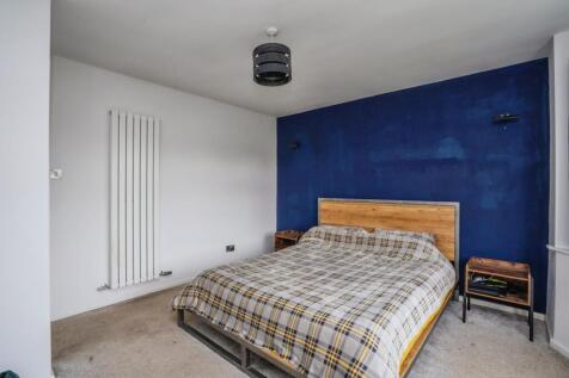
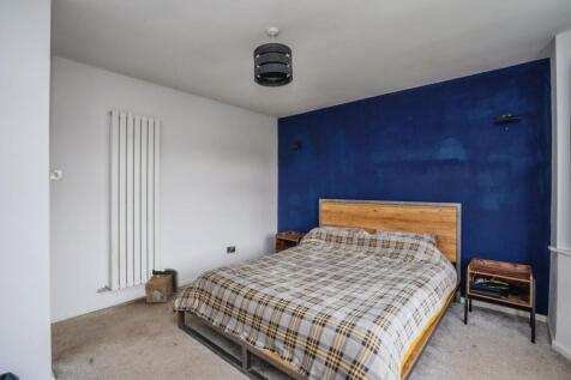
+ wooden crate [144,267,180,304]
